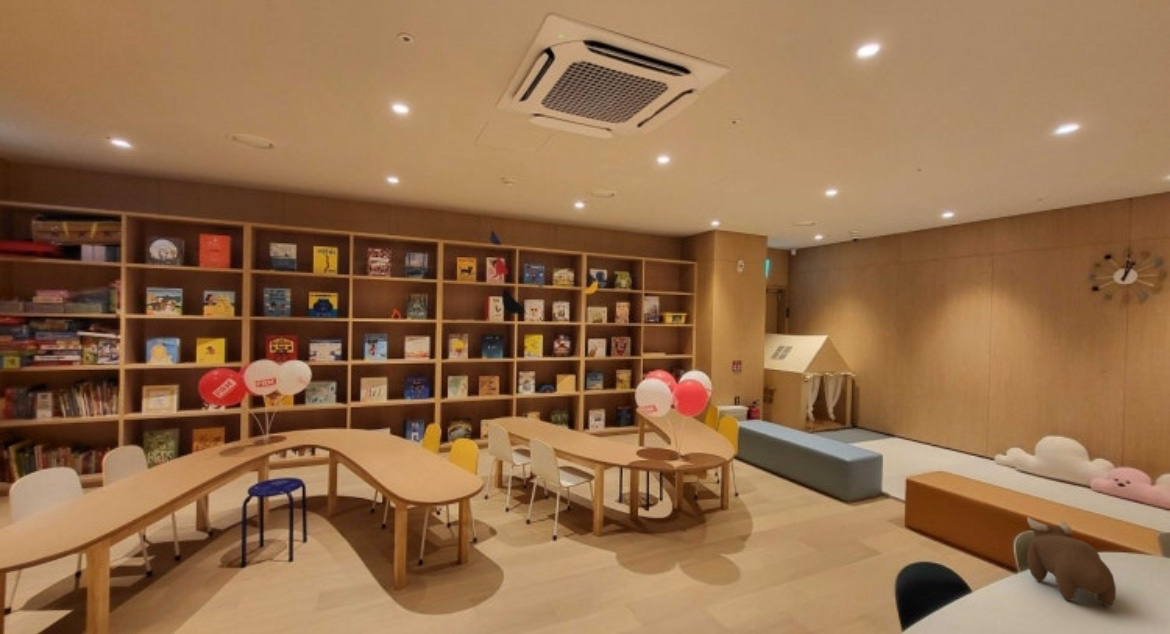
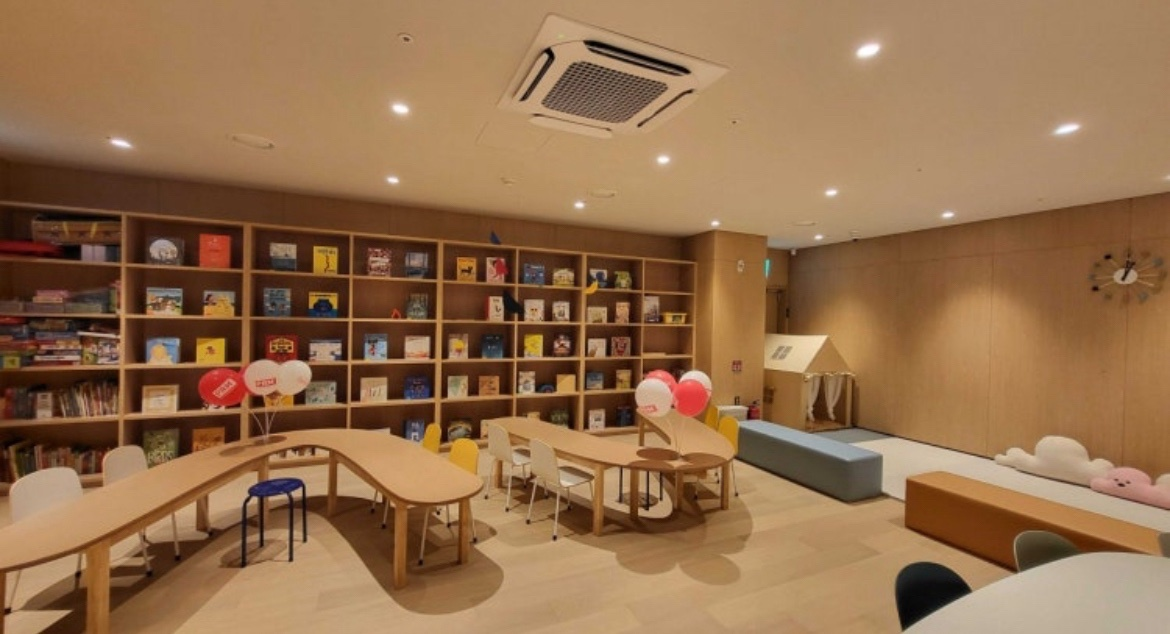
- plush toy [1026,516,1117,608]
